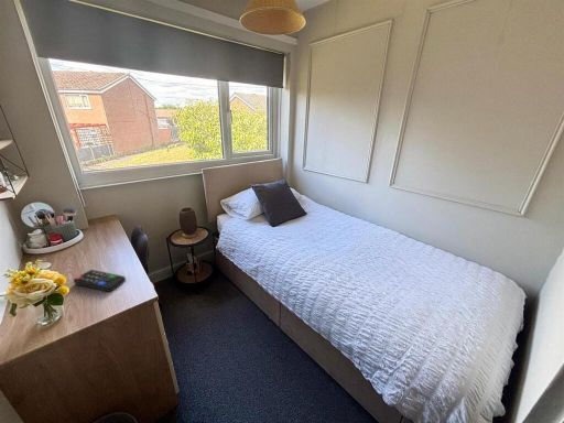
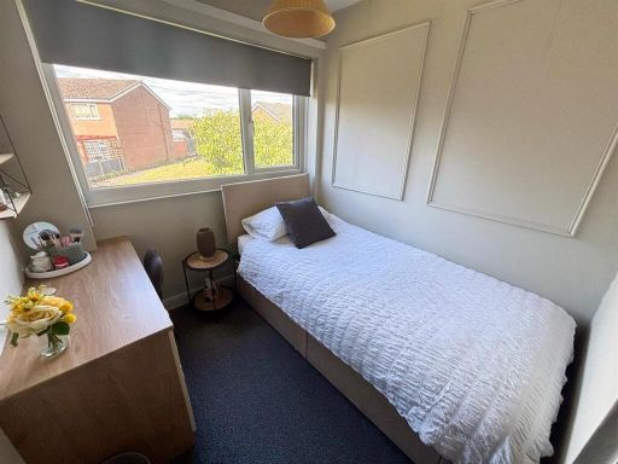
- remote control [73,269,127,293]
